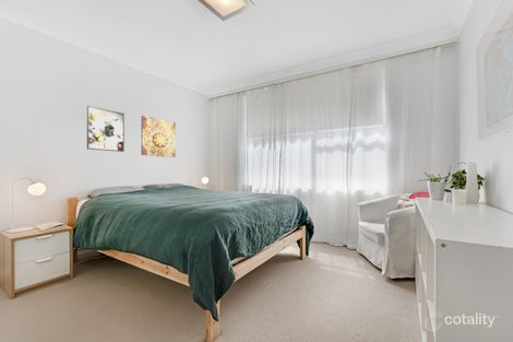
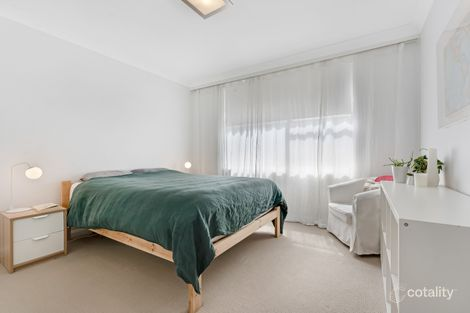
- wall art [141,115,177,158]
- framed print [86,105,126,153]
